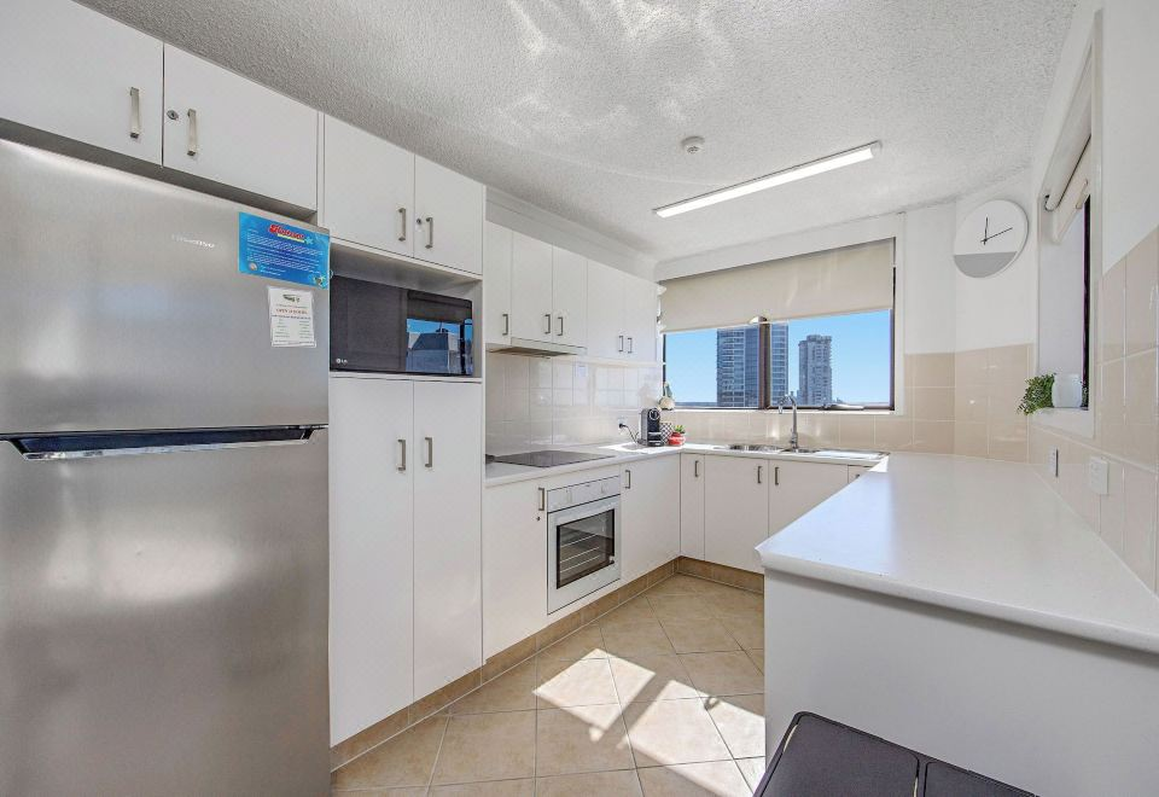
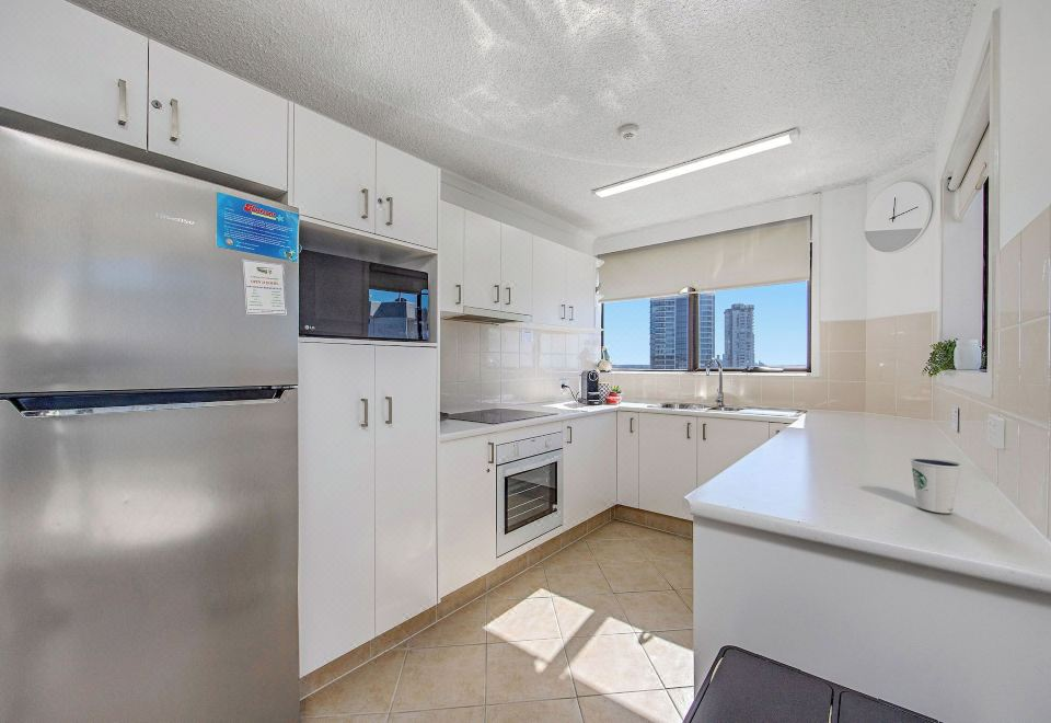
+ dixie cup [909,457,963,514]
